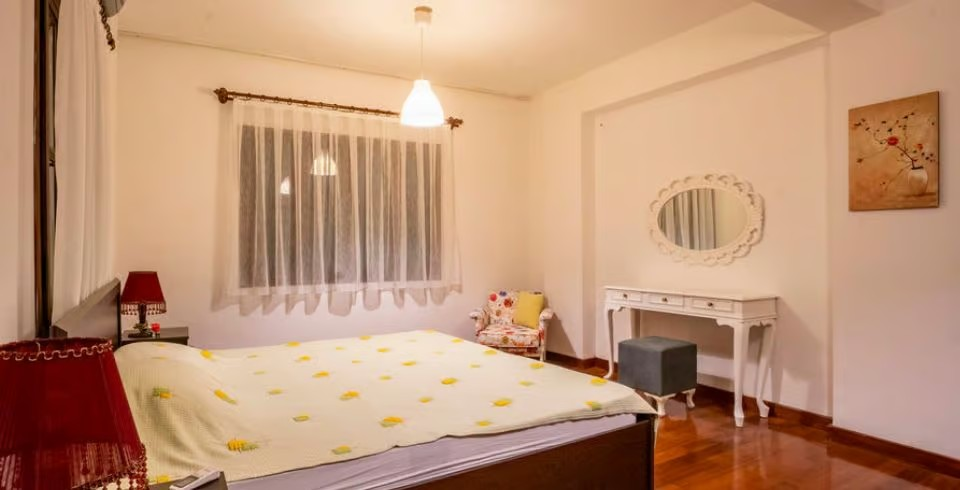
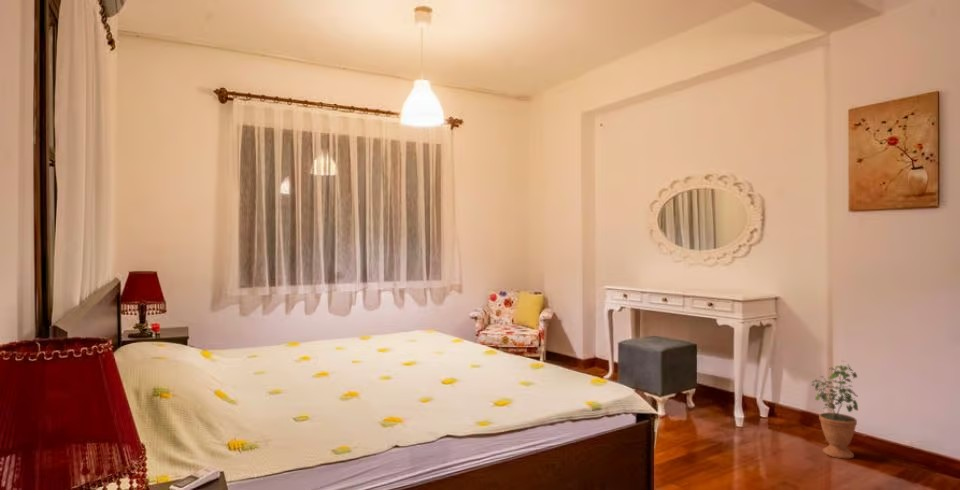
+ potted plant [810,360,859,459]
